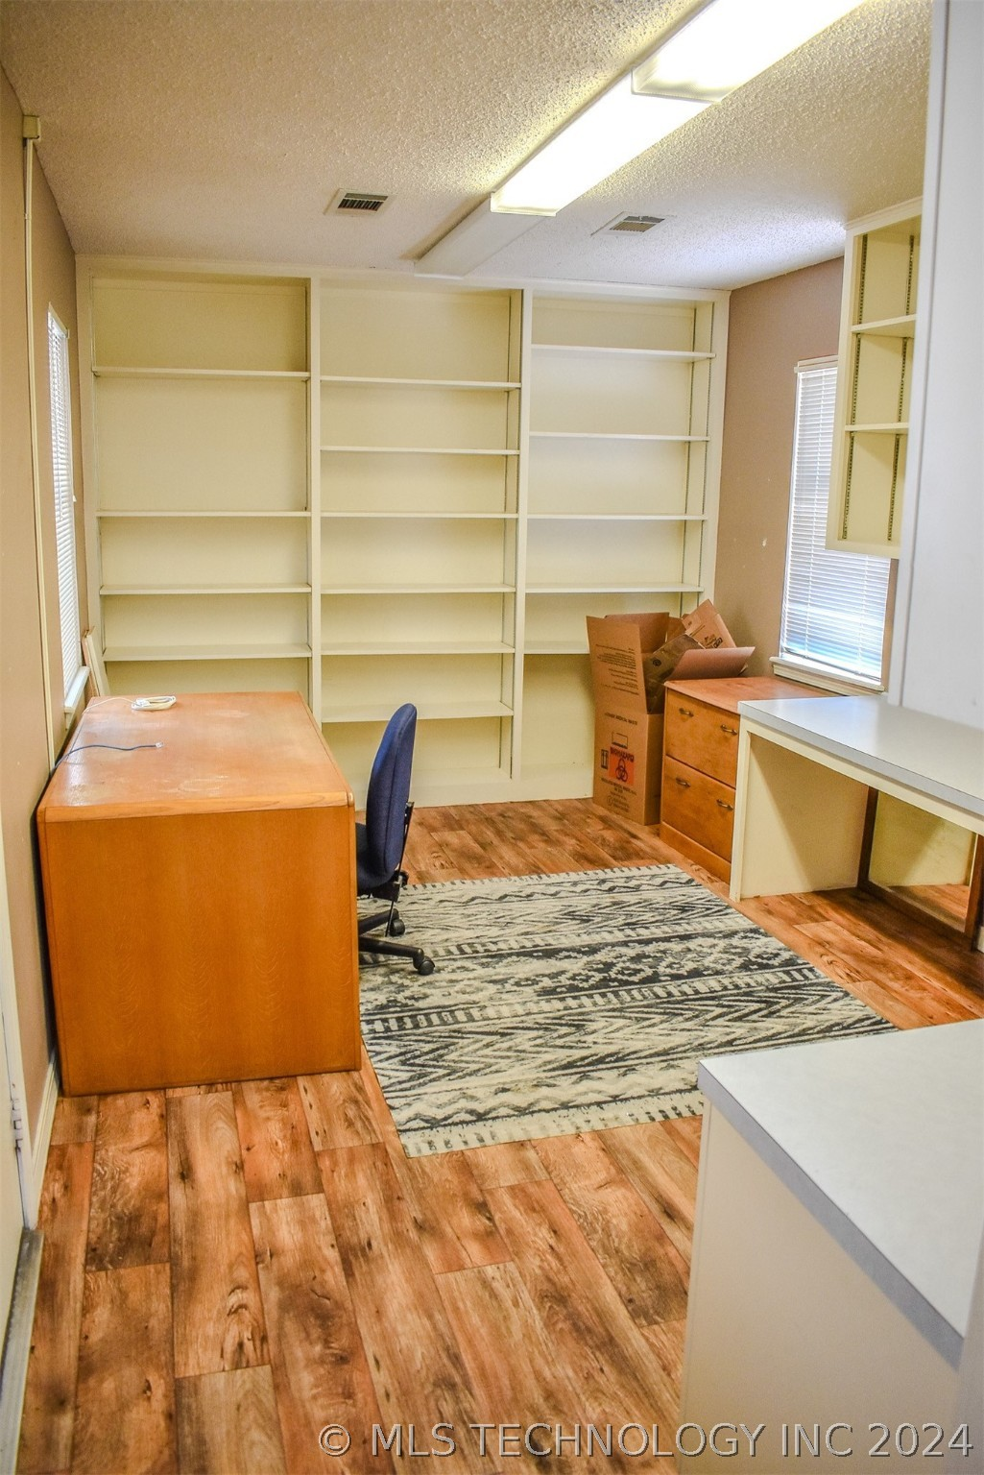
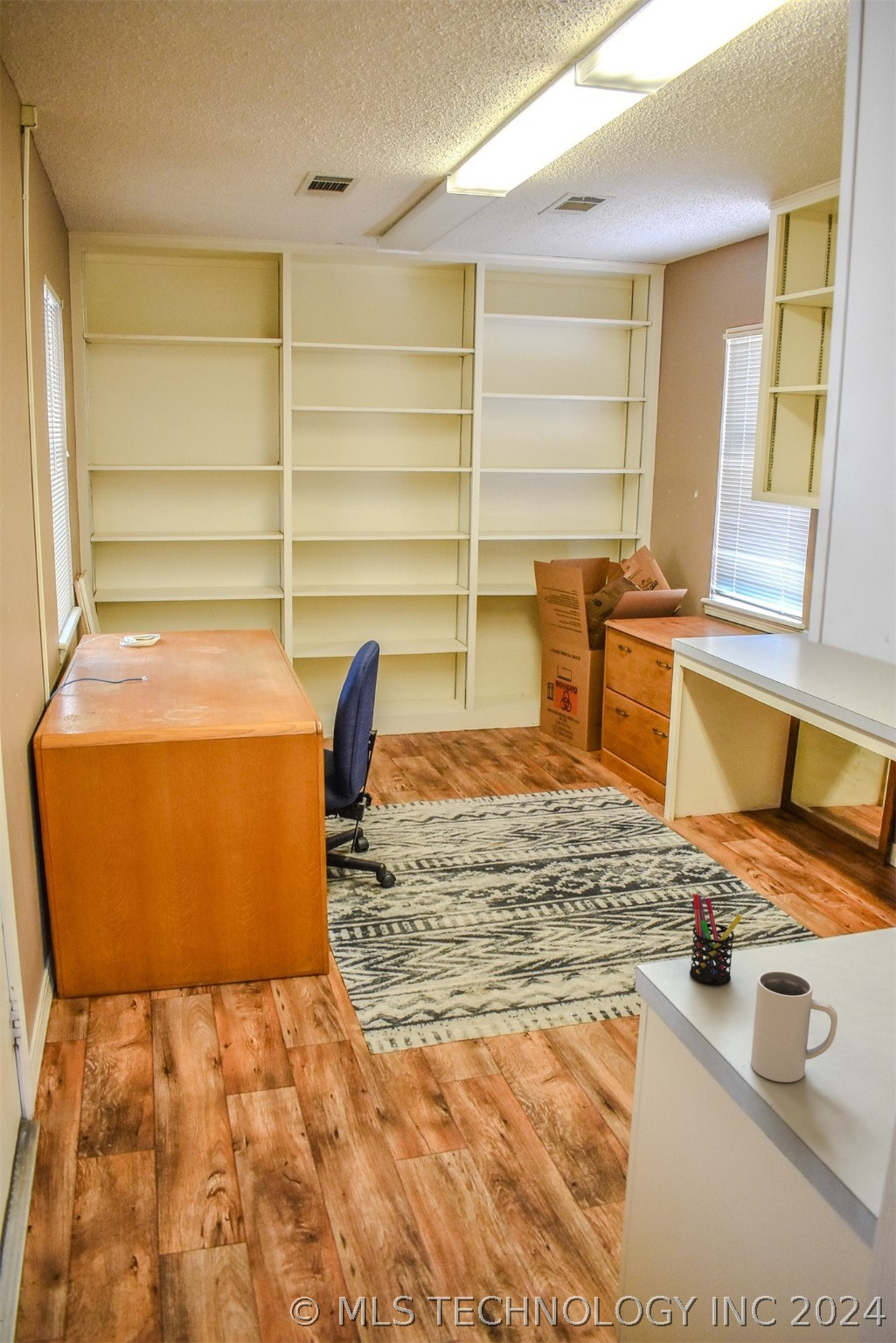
+ mug [750,971,838,1083]
+ pen holder [689,893,743,986]
